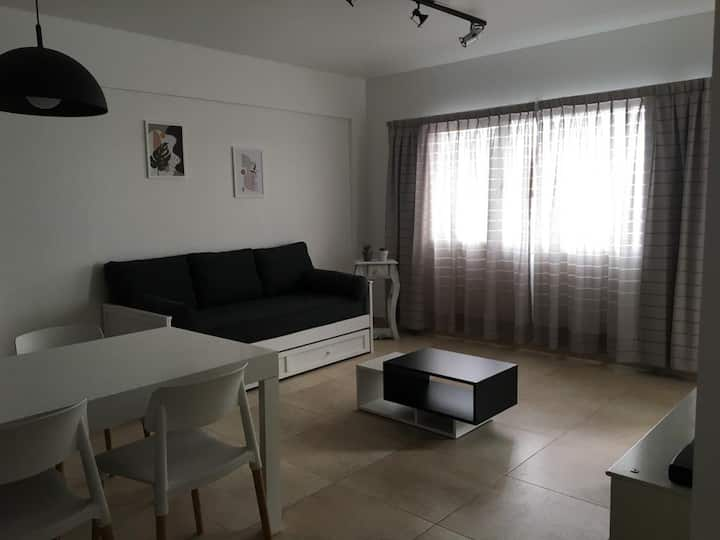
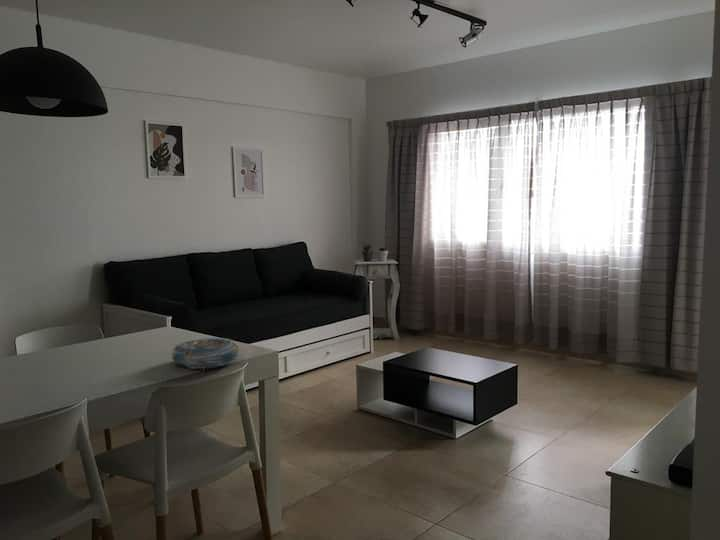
+ decorative bowl [171,337,240,370]
